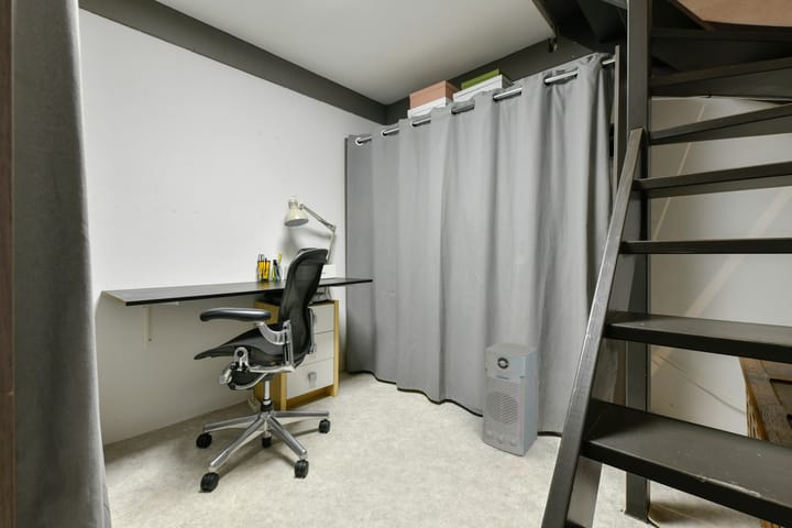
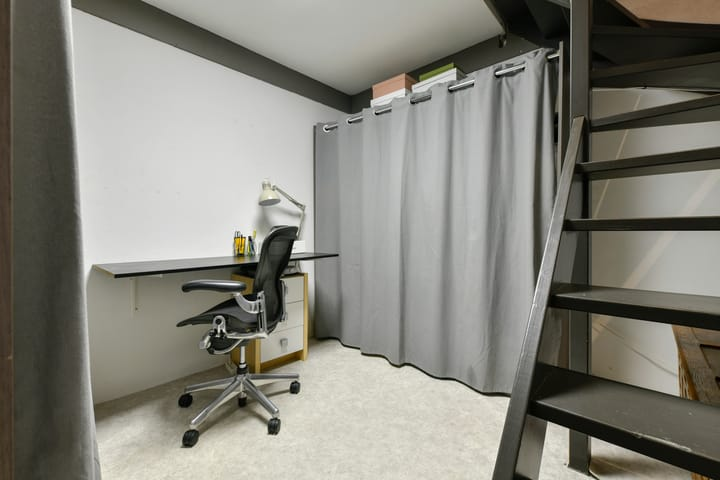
- air purifier [481,341,539,457]
